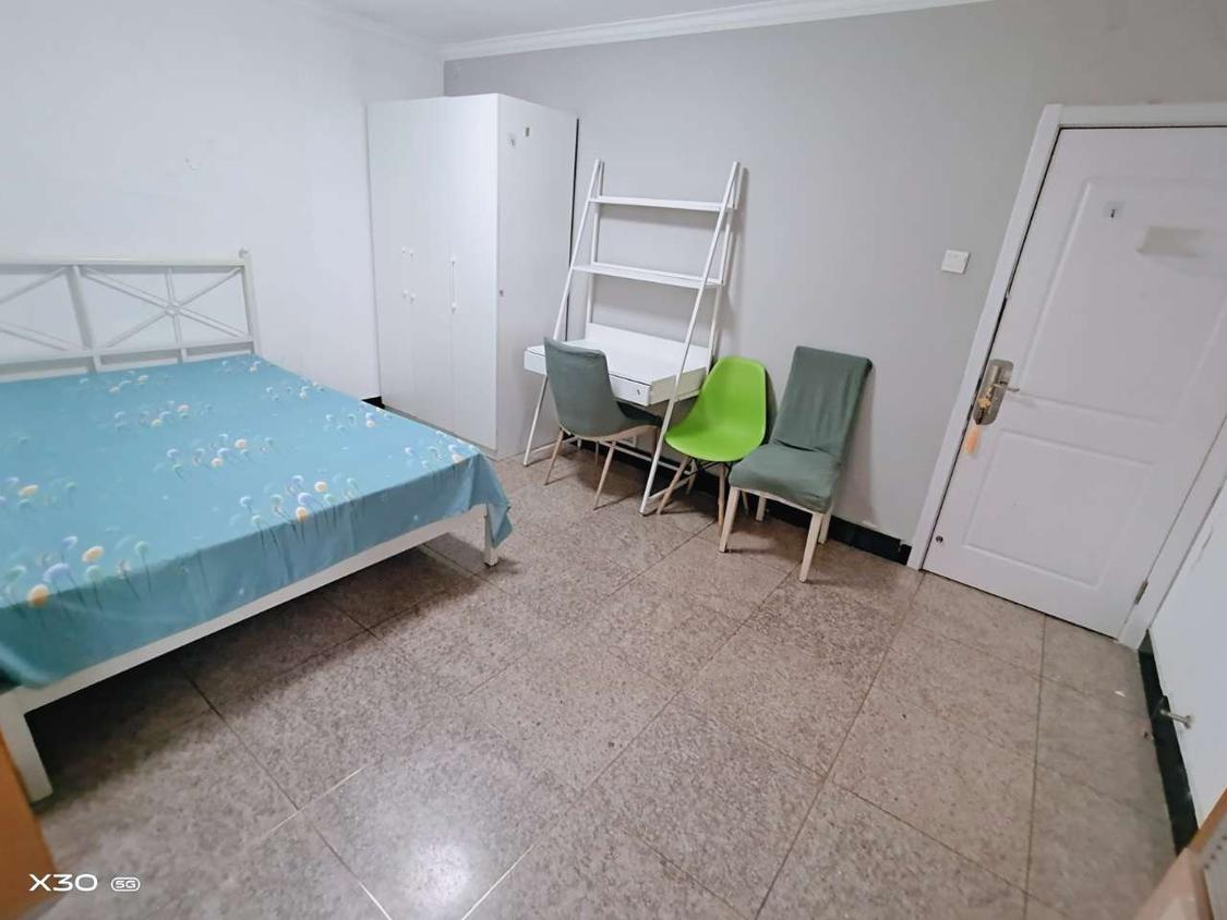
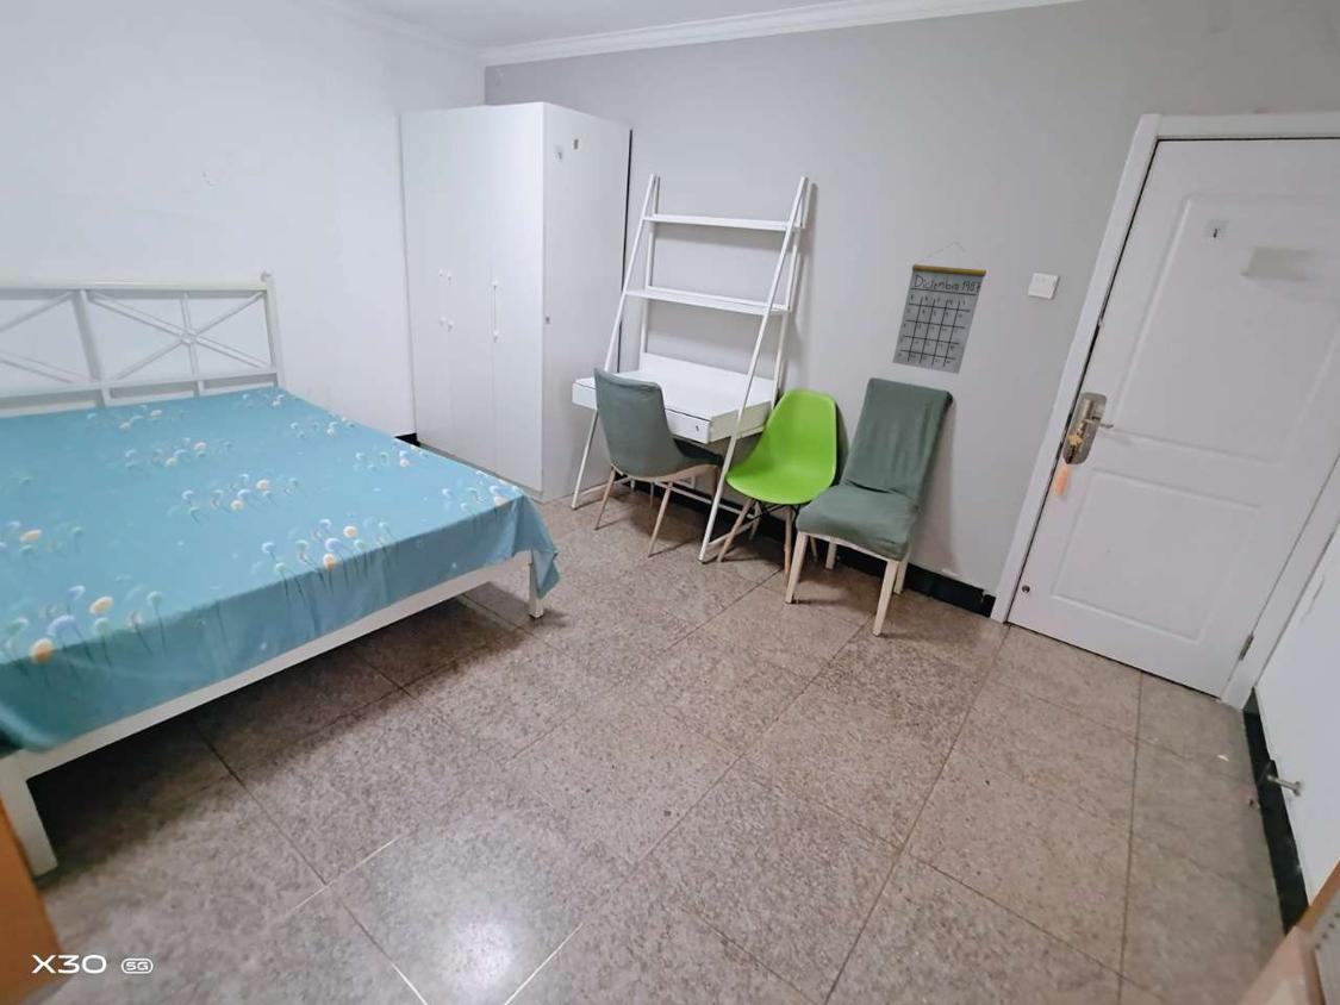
+ calendar [891,243,987,375]
